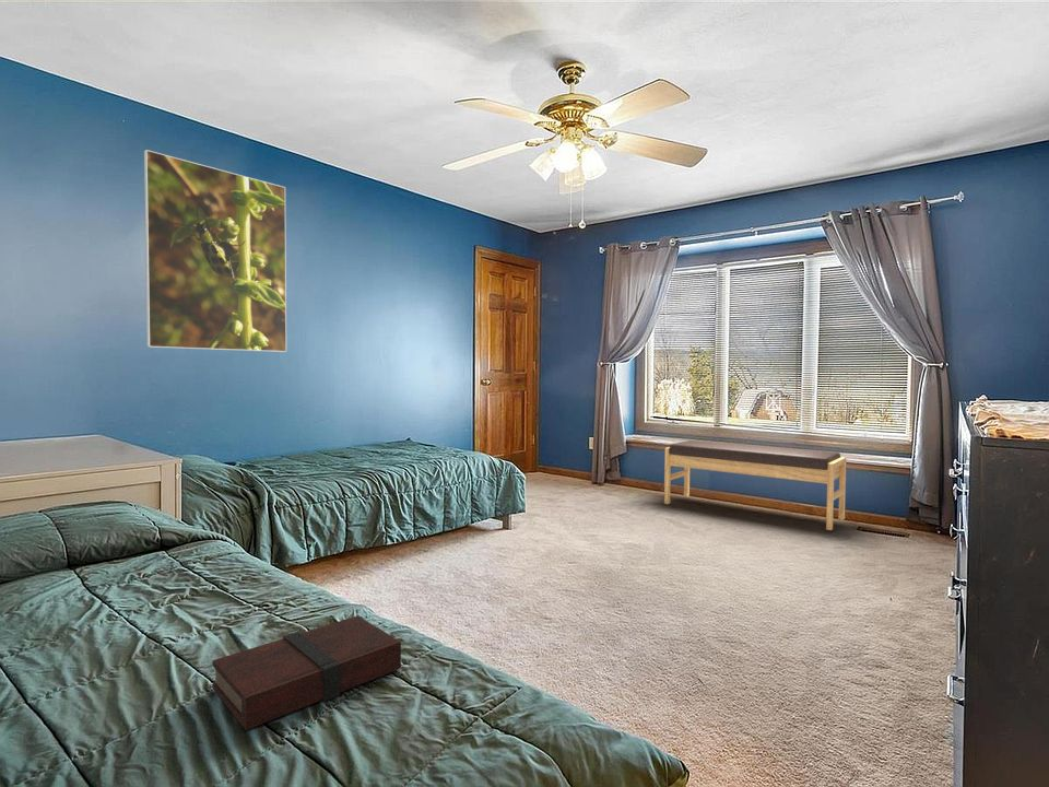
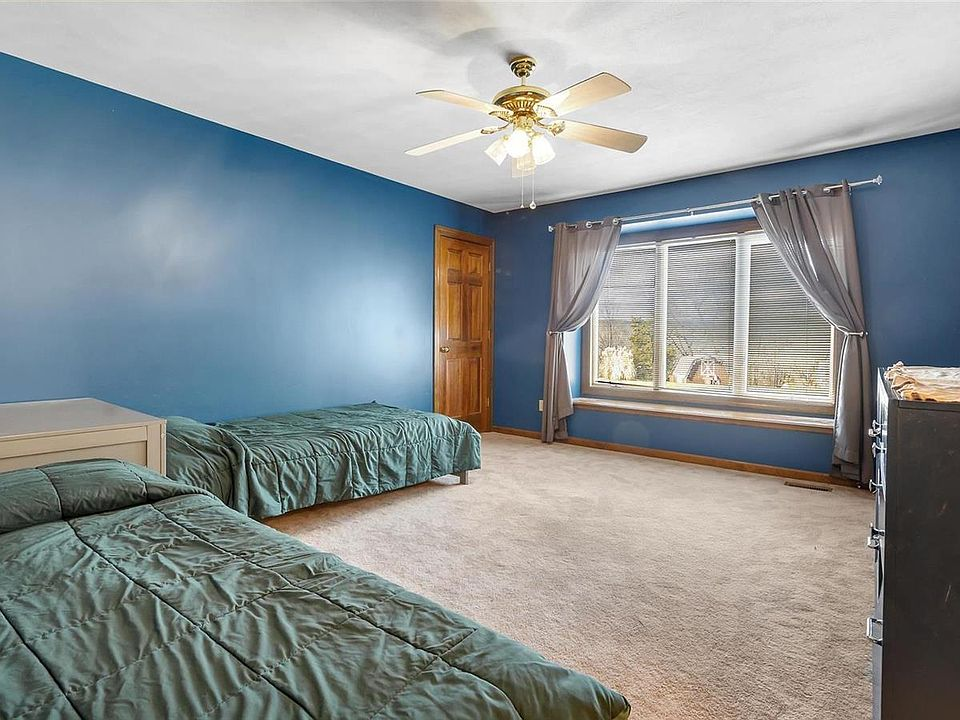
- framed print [143,149,287,353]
- book [211,614,402,731]
- bench [663,439,847,531]
